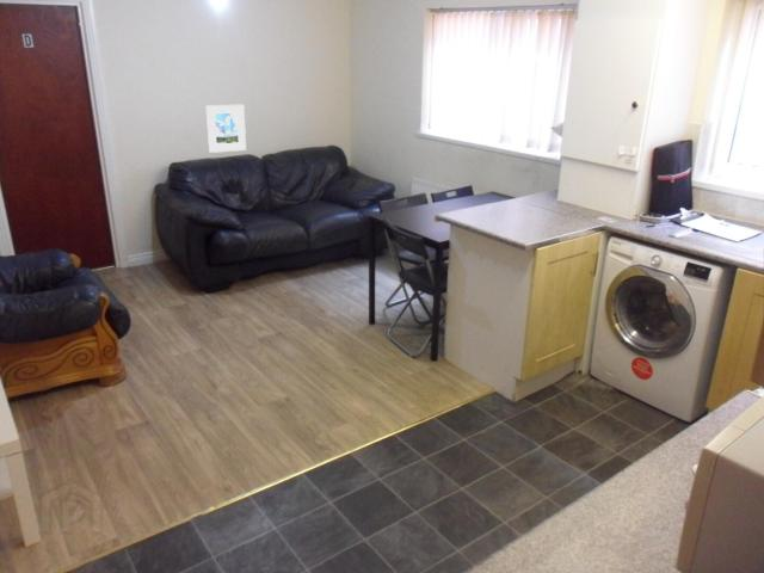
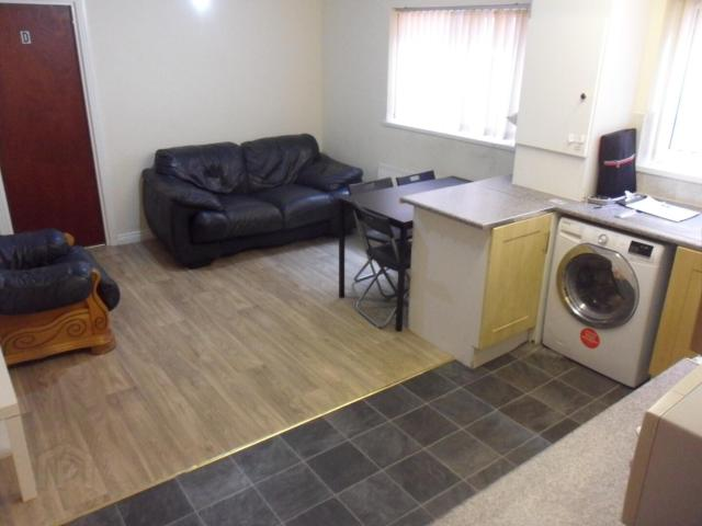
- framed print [205,104,247,154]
